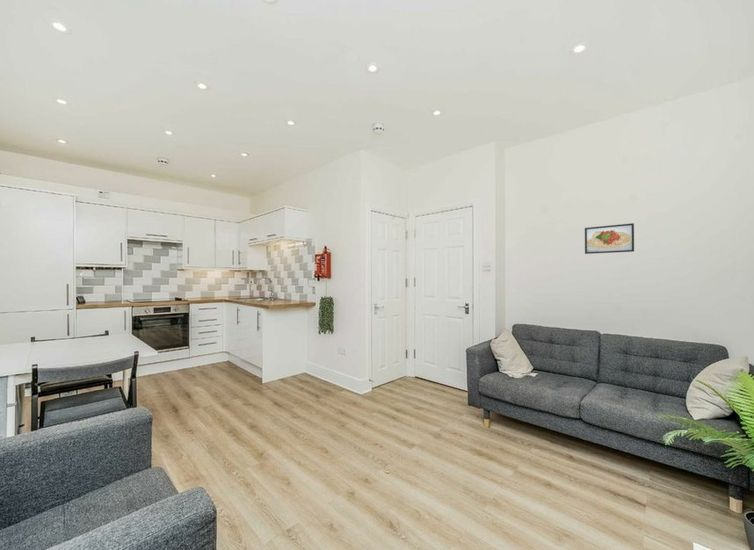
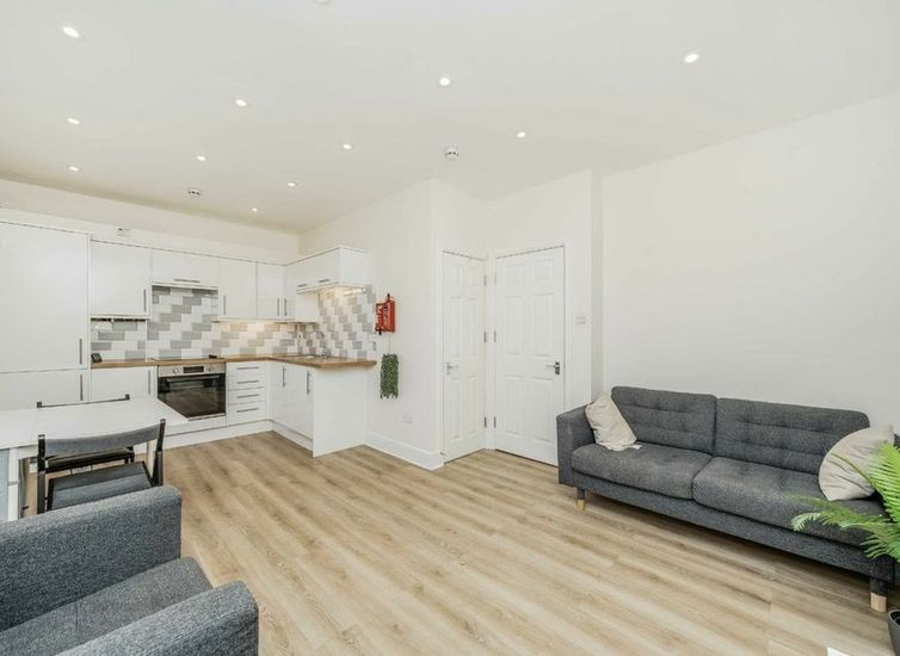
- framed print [584,222,635,255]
